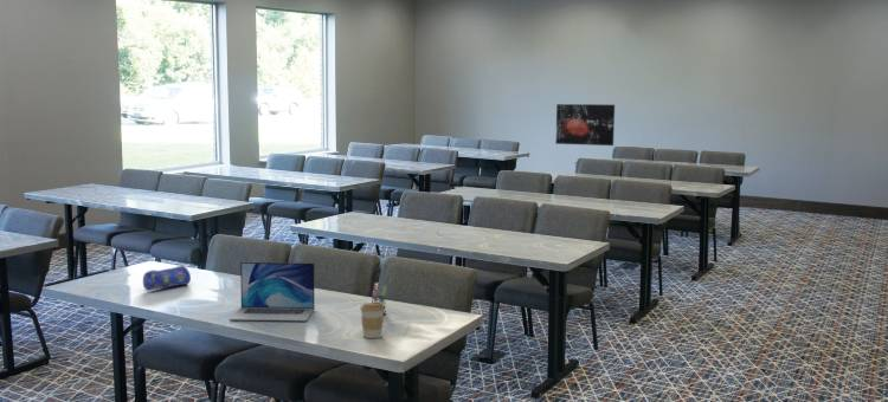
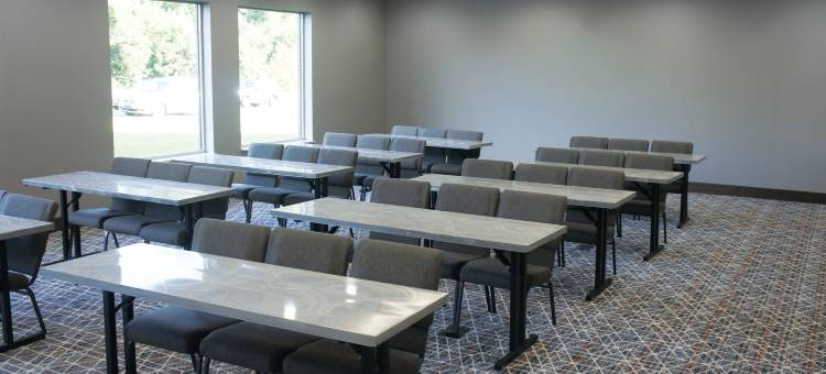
- pen holder [367,285,390,316]
- wall art [554,103,616,147]
- coffee cup [359,302,385,339]
- laptop [227,261,315,322]
- pencil case [142,265,192,291]
